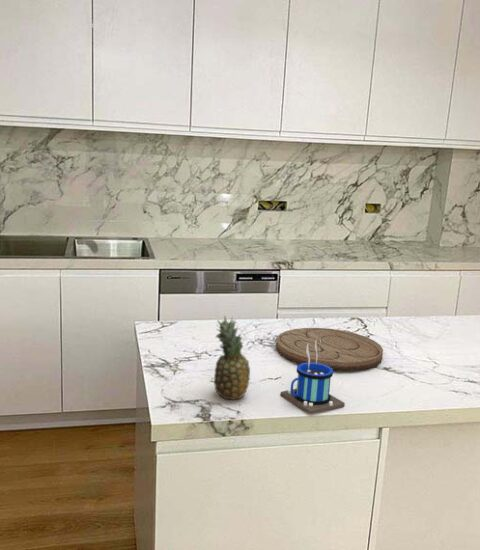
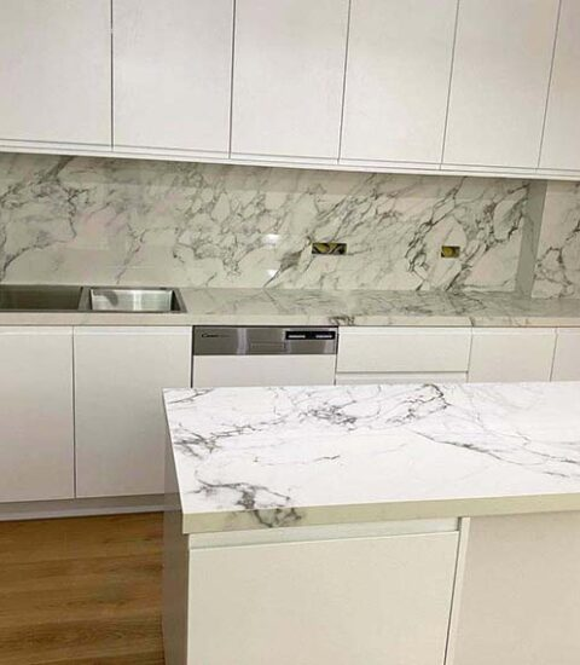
- cutting board [275,327,384,372]
- fruit [212,316,251,401]
- mug [279,340,346,415]
